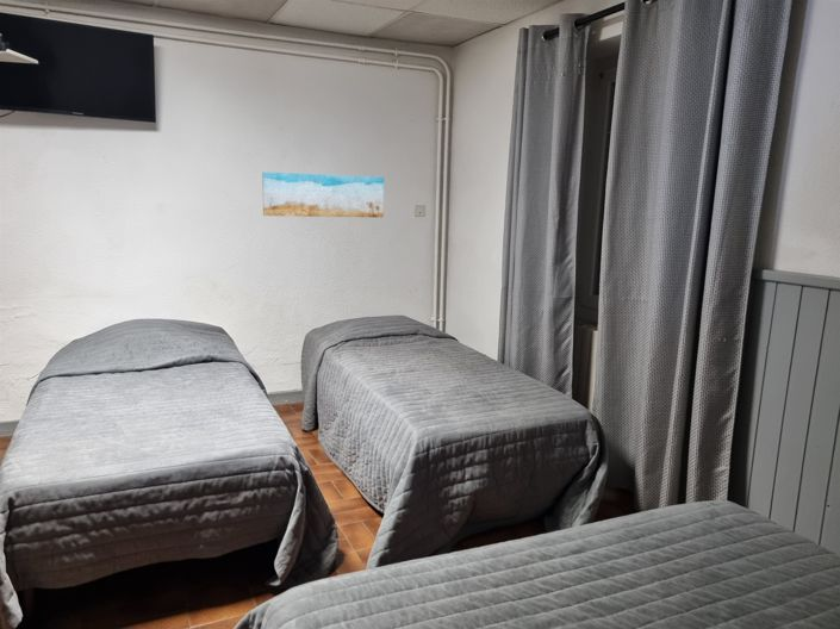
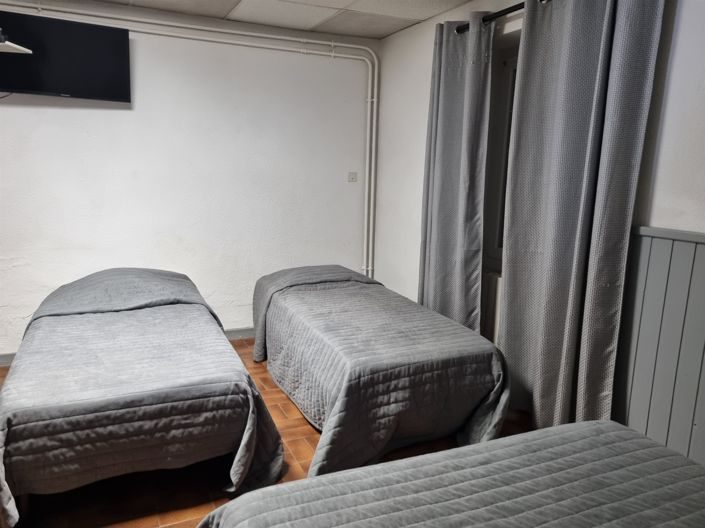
- wall art [261,170,385,218]
